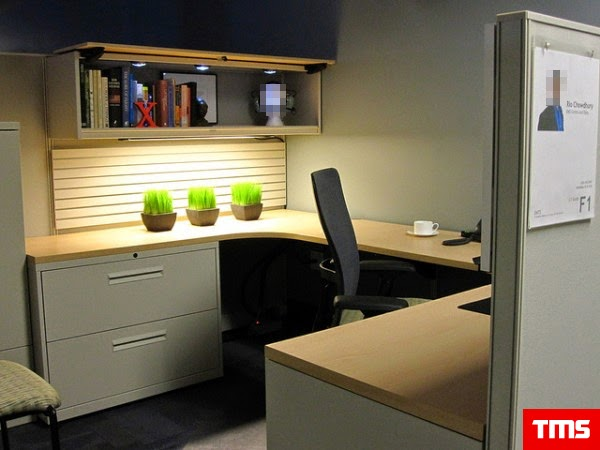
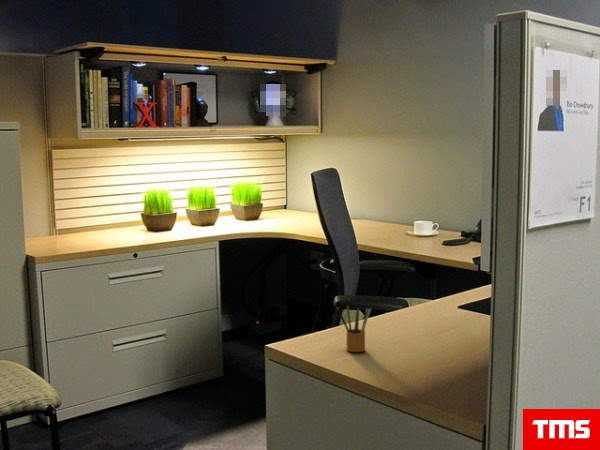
+ pencil box [335,304,372,353]
